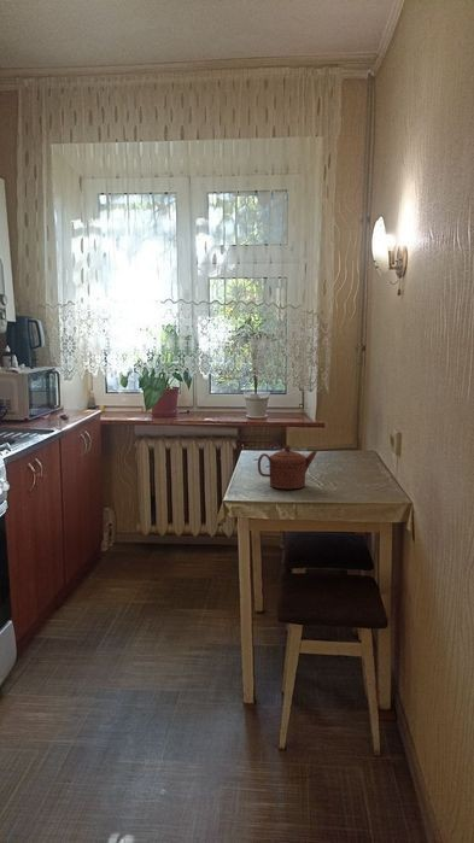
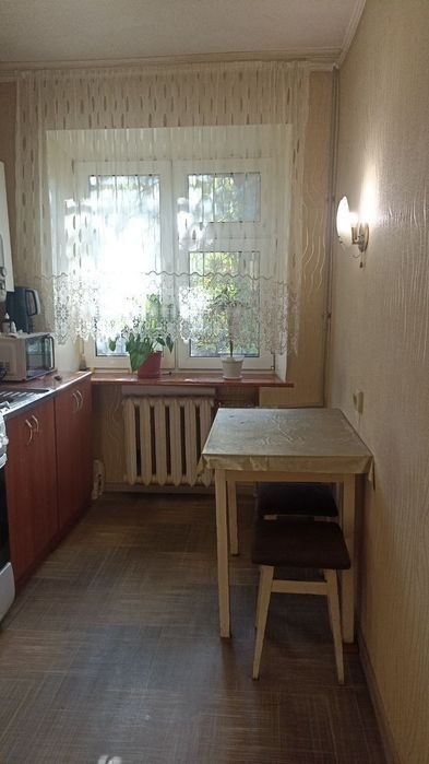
- teapot [257,444,318,490]
